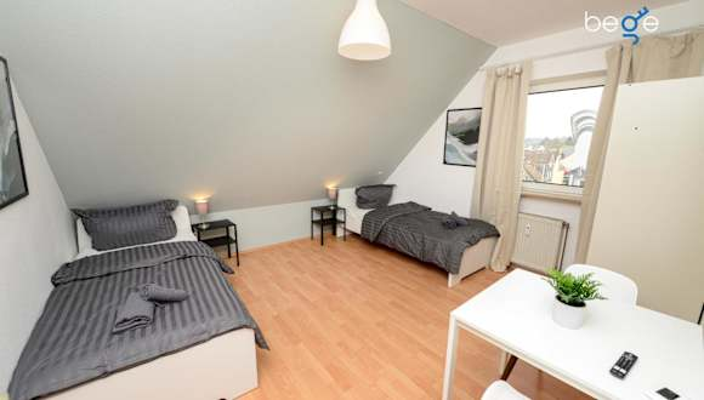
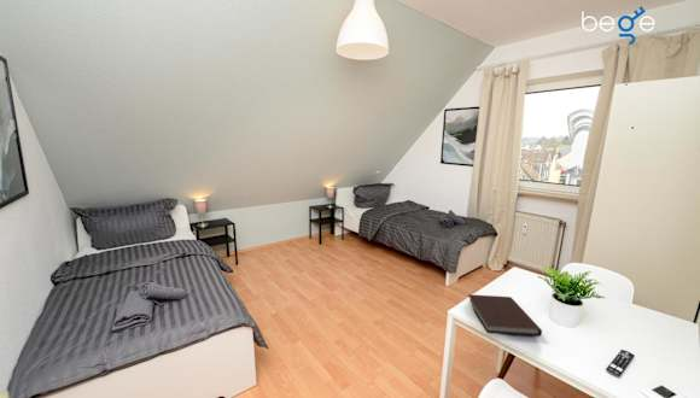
+ notebook [467,293,543,338]
